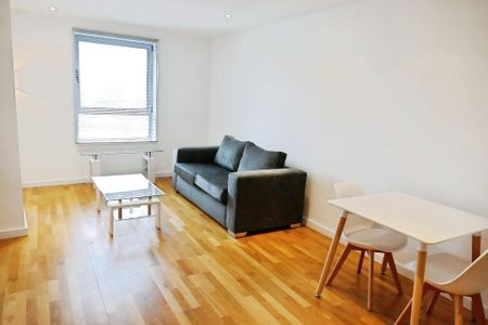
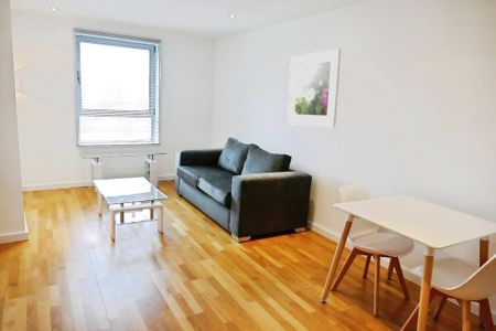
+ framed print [287,47,342,128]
